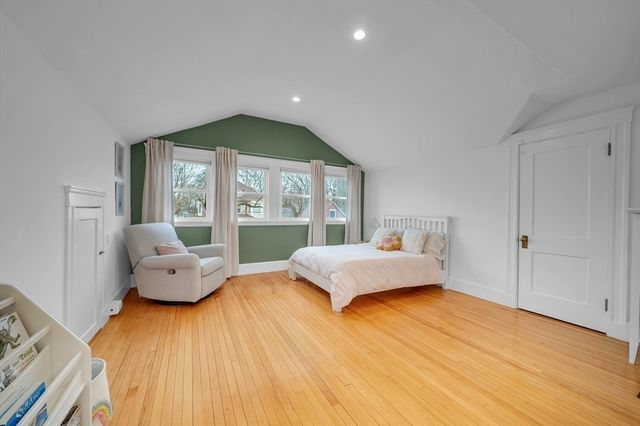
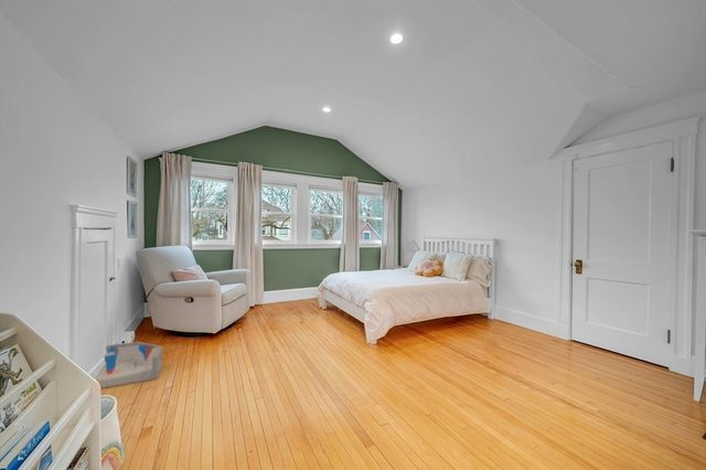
+ storage bin [92,341,163,389]
